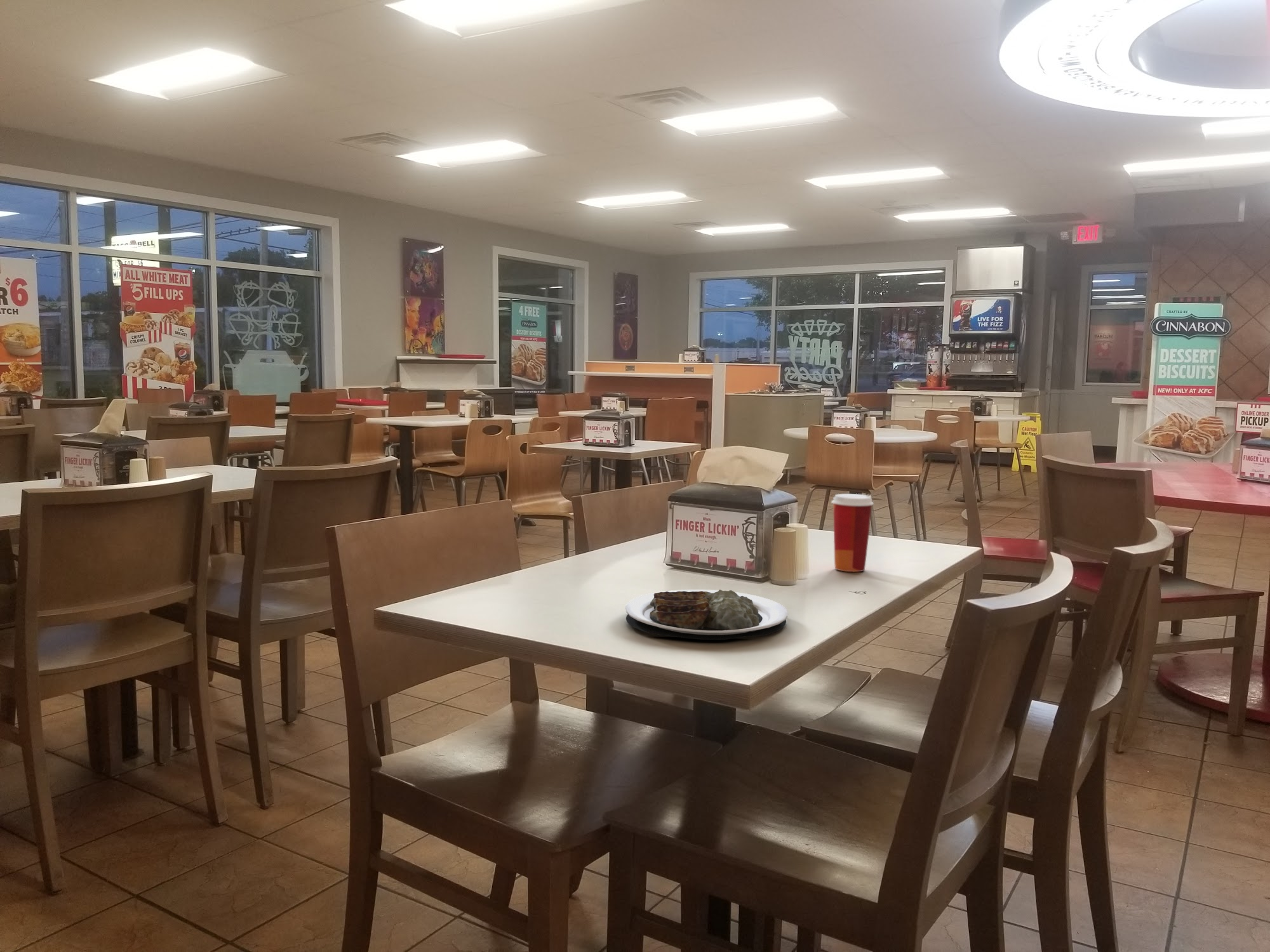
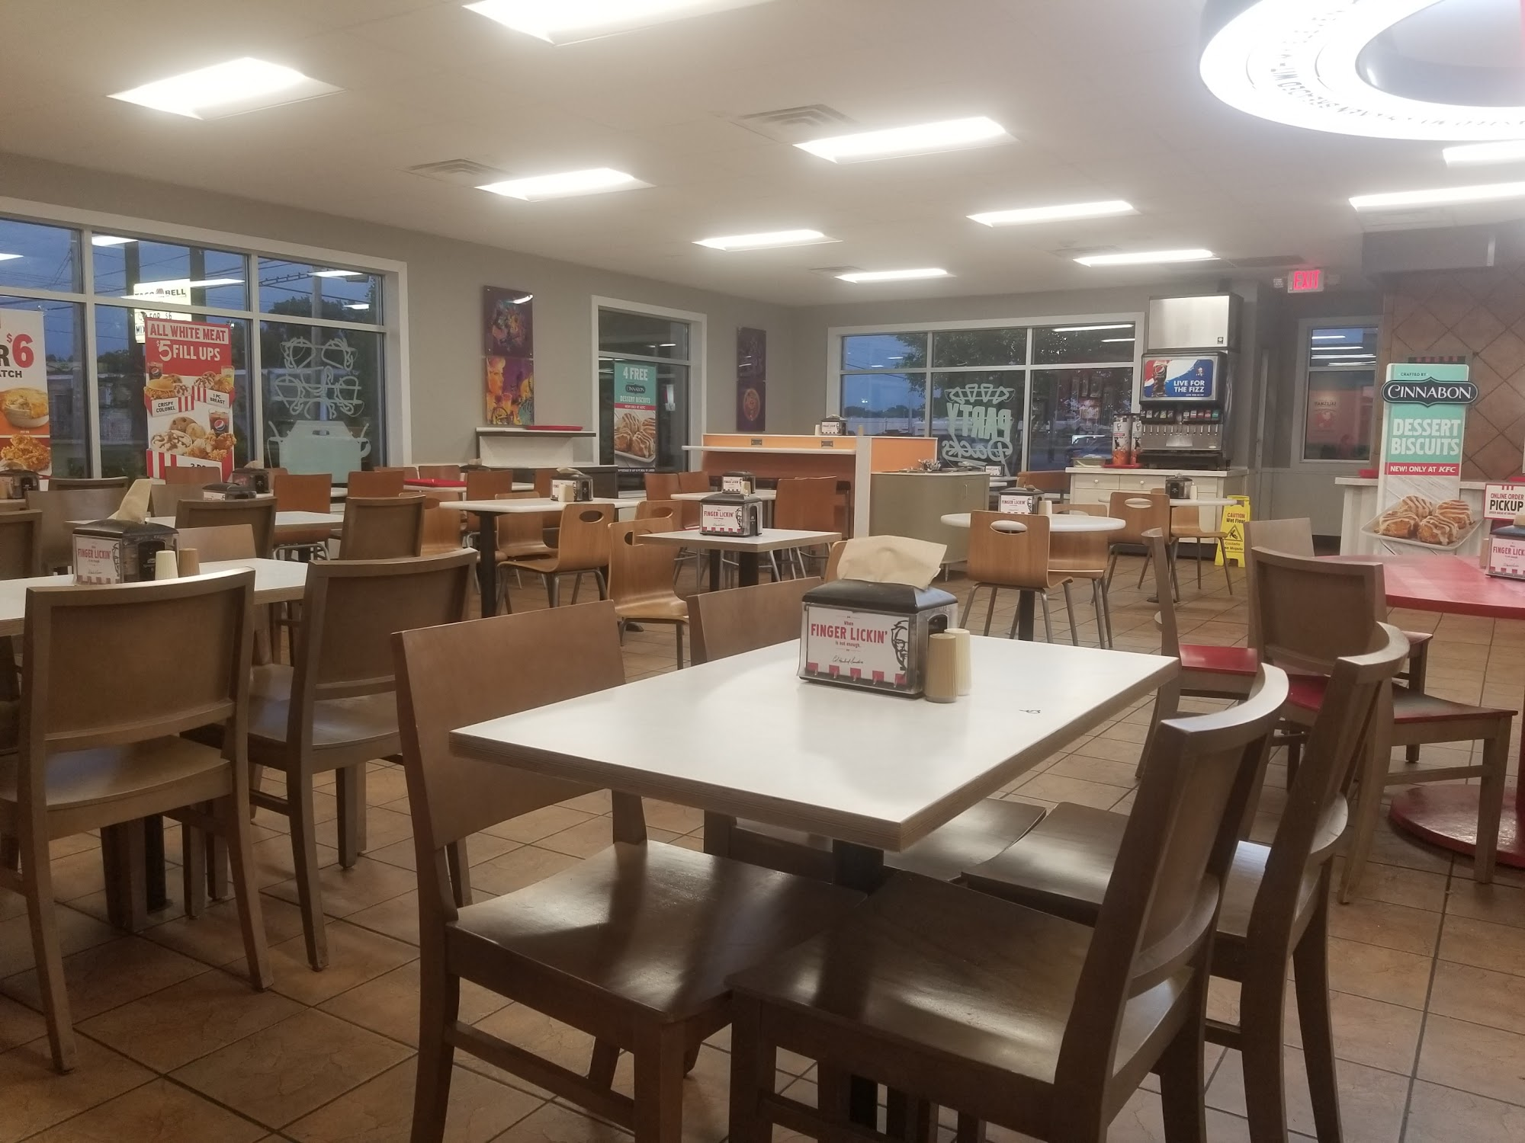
- plate [625,589,788,640]
- paper cup [831,493,874,572]
